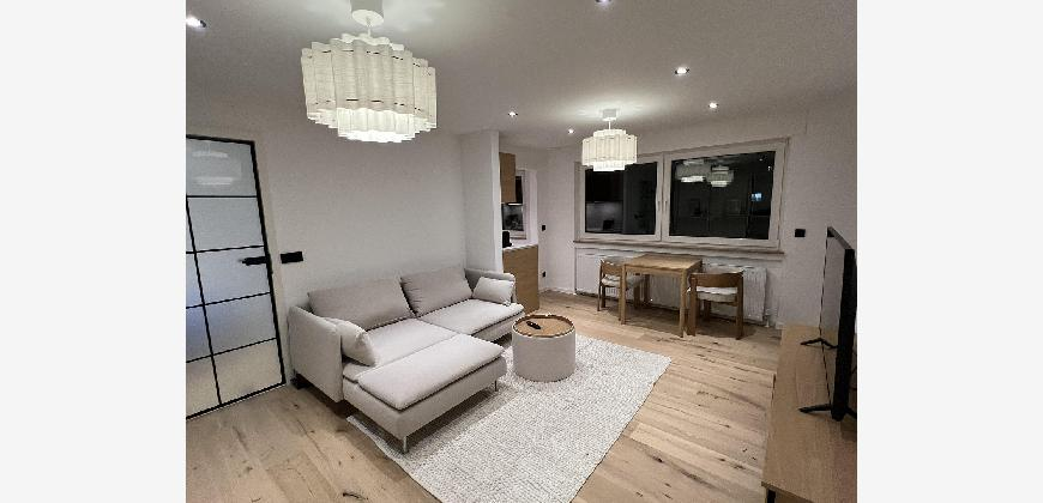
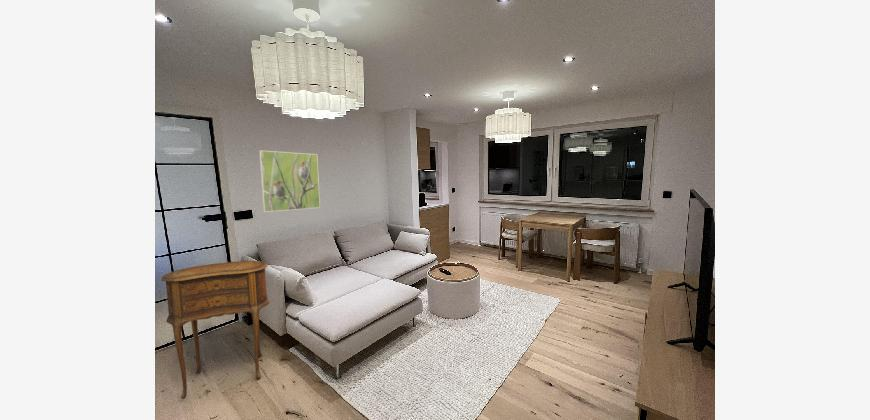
+ side table [160,260,270,400]
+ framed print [258,150,321,213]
